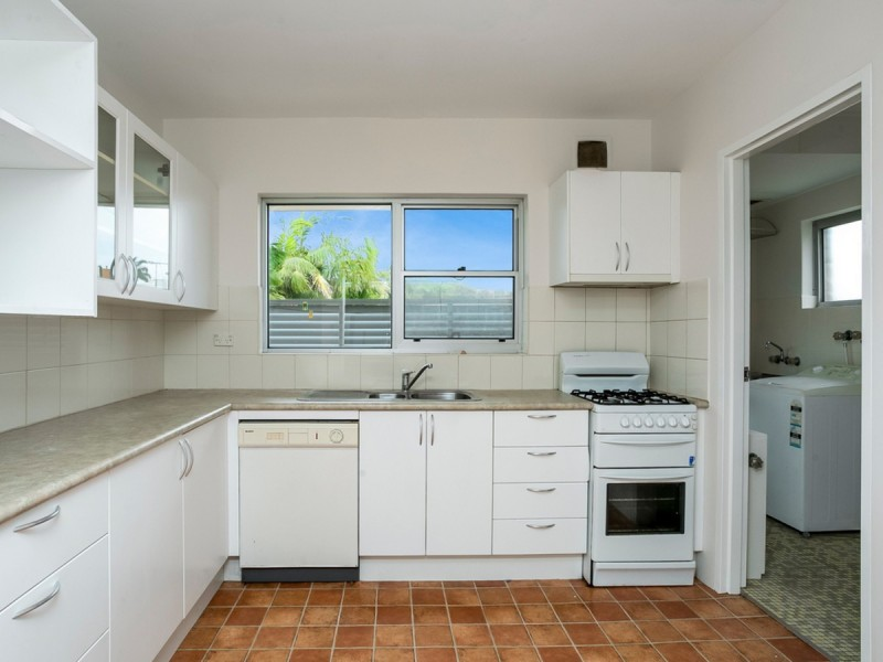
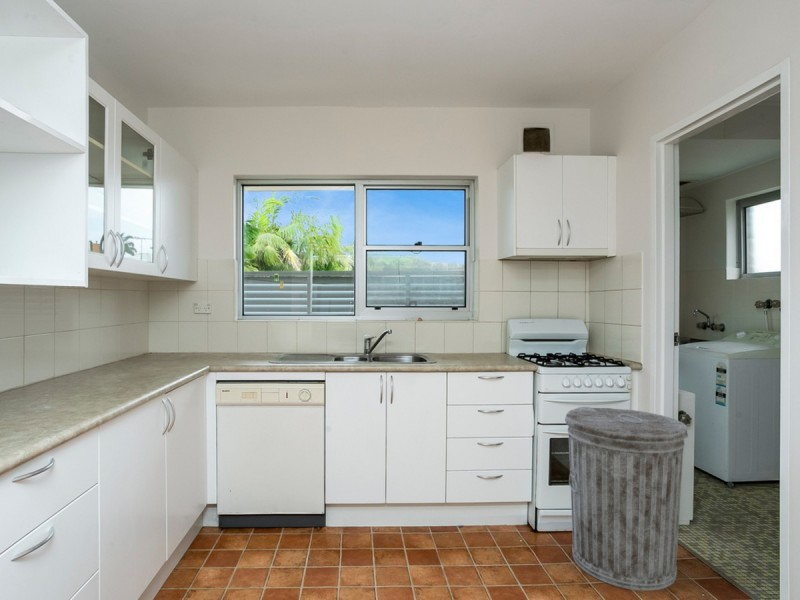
+ trash can [564,406,689,592]
